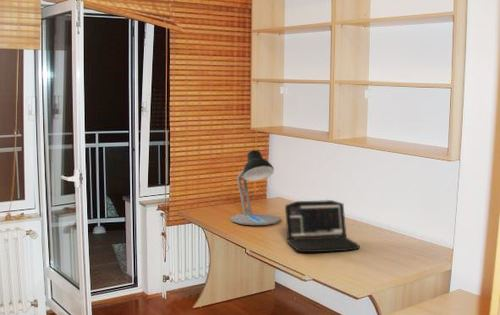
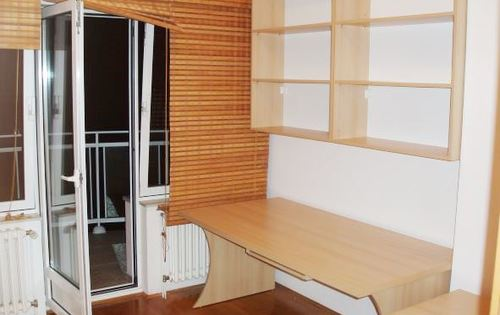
- laptop [284,199,361,254]
- desk lamp [230,149,281,226]
